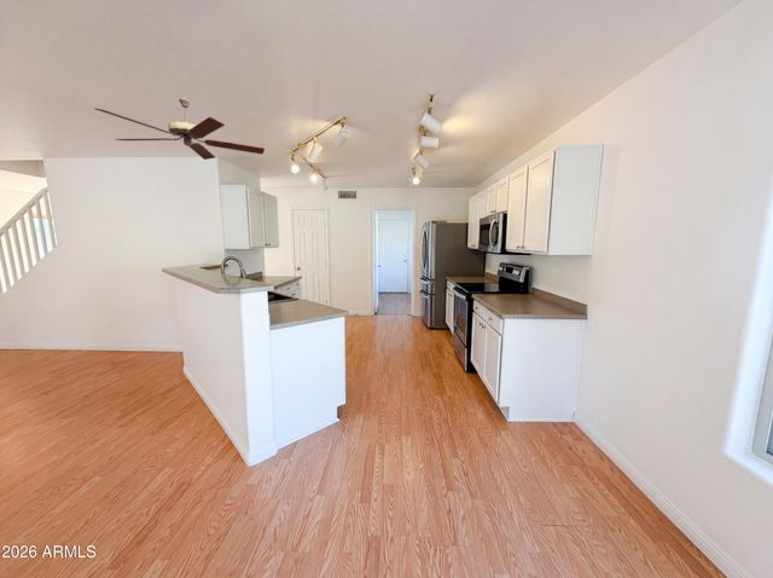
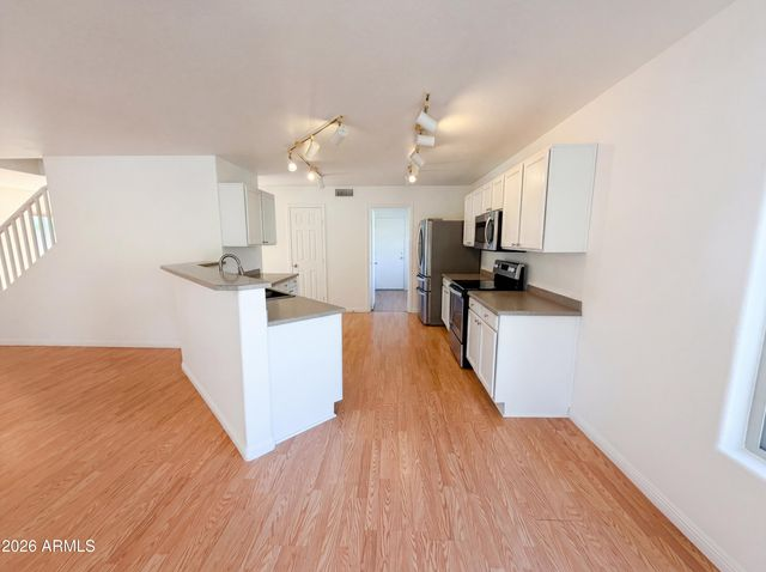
- ceiling fan [93,97,266,161]
